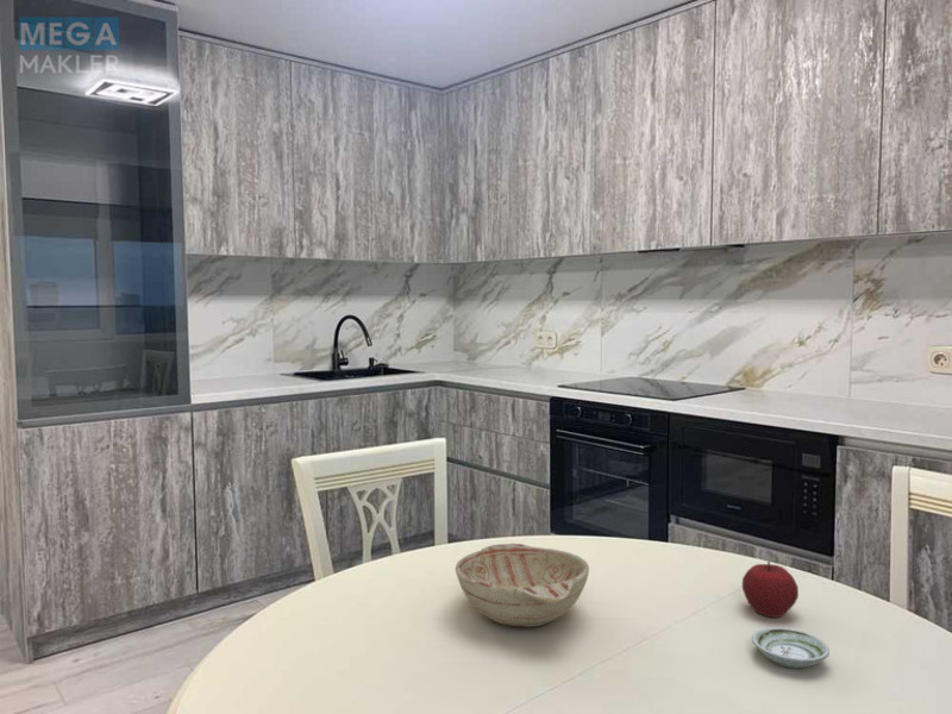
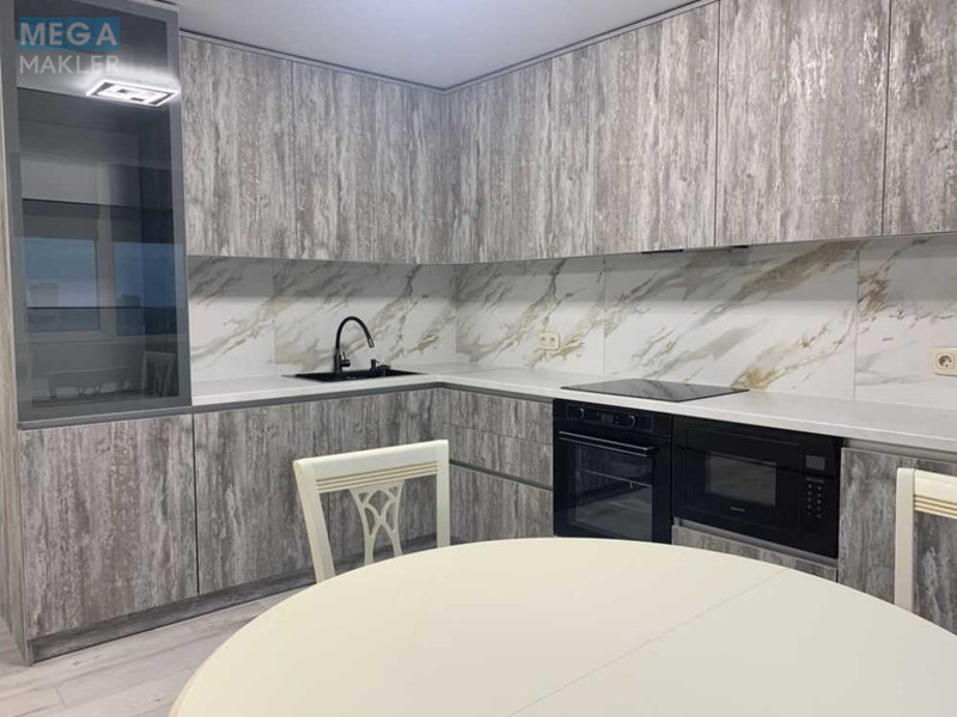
- decorative bowl [455,543,590,628]
- apple [741,560,800,619]
- saucer [751,626,831,669]
